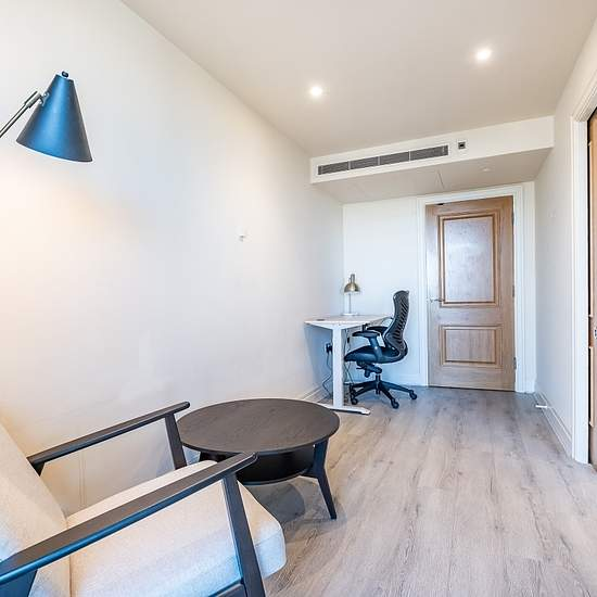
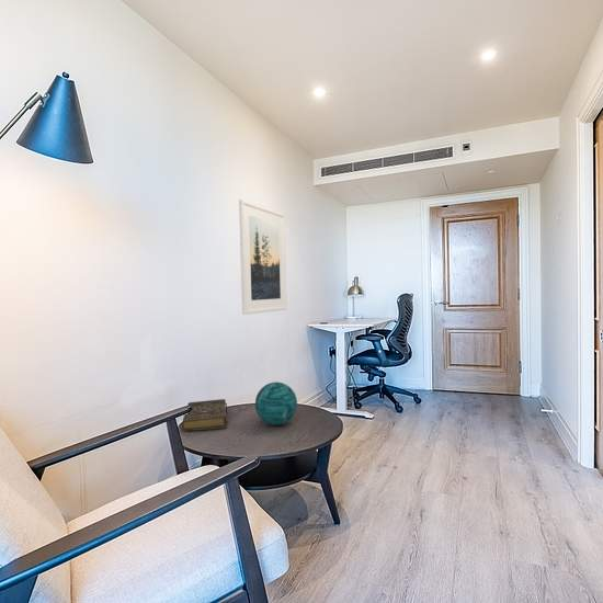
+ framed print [238,198,288,316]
+ decorative orb [254,380,298,426]
+ book [181,398,229,432]
